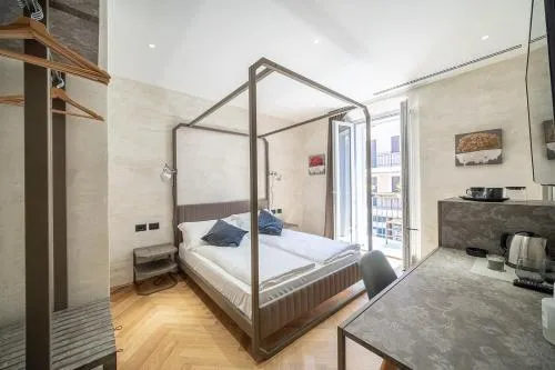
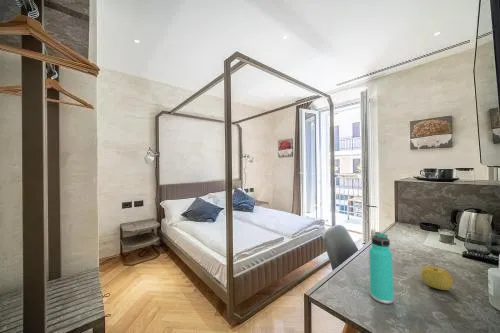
+ thermos bottle [368,231,394,305]
+ fruit [420,265,454,291]
